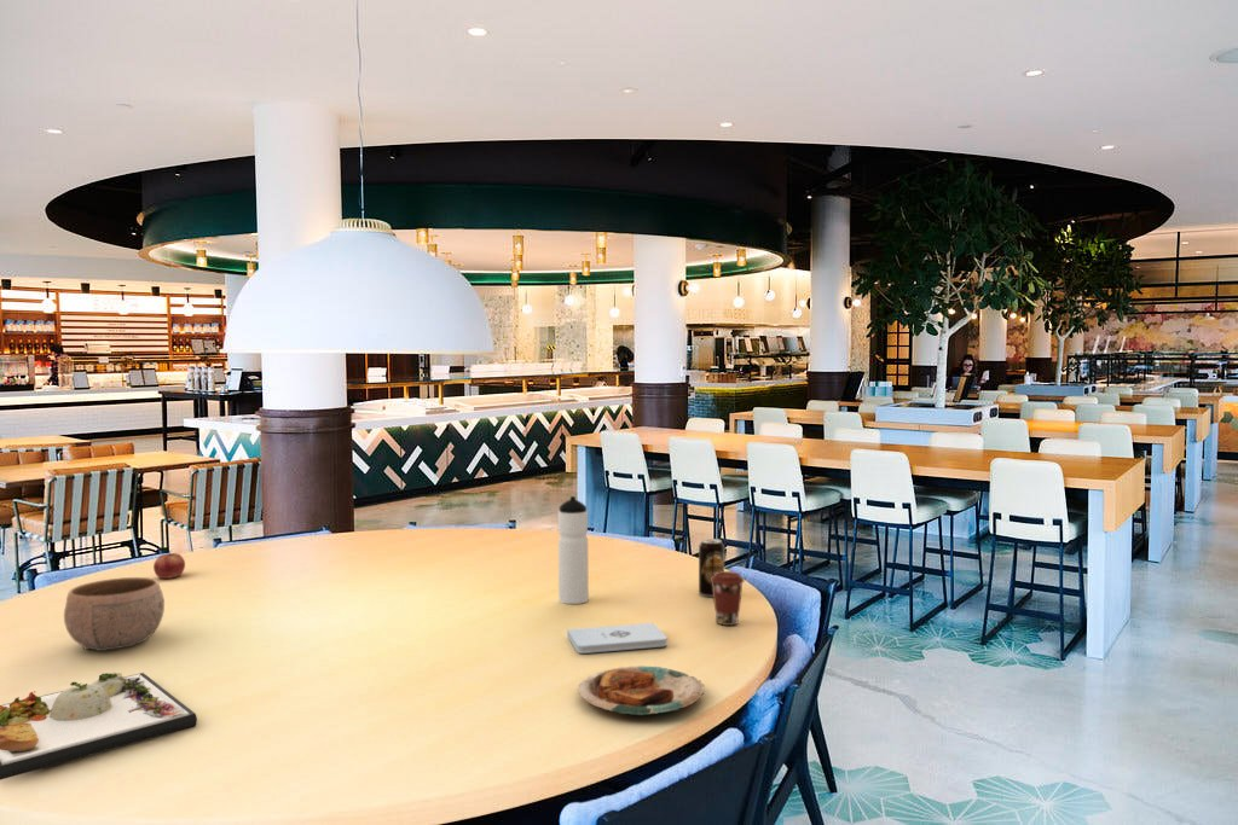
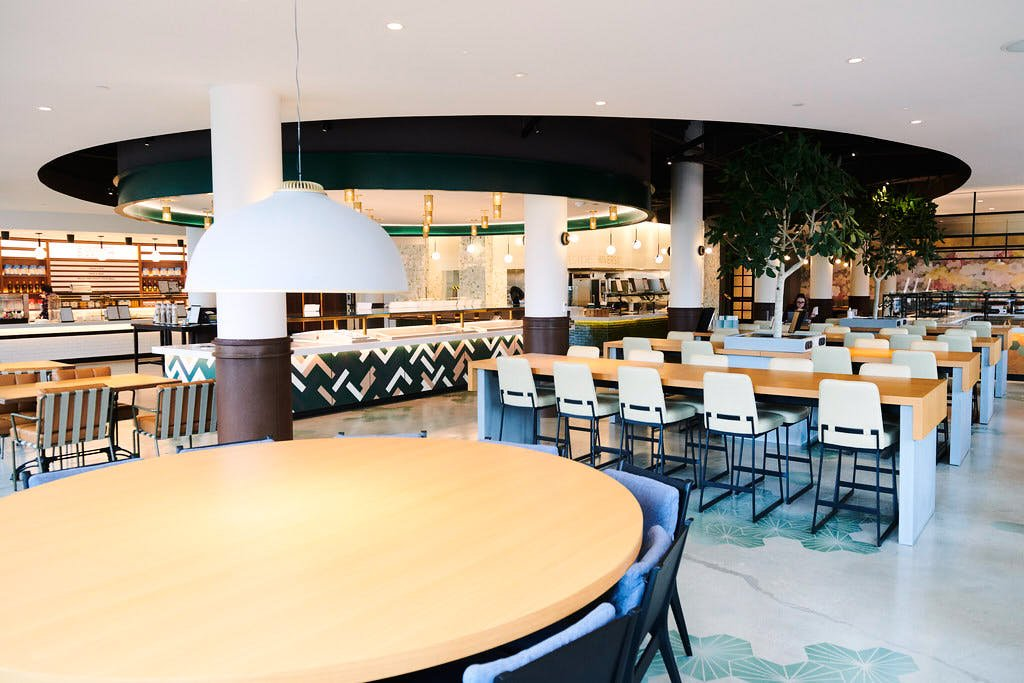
- beverage can [698,538,725,599]
- apple [152,548,186,580]
- water bottle [557,495,590,605]
- coffee cup [711,570,746,627]
- notepad [566,622,669,655]
- plate [577,664,705,716]
- dinner plate [0,672,198,782]
- bowl [63,576,166,652]
